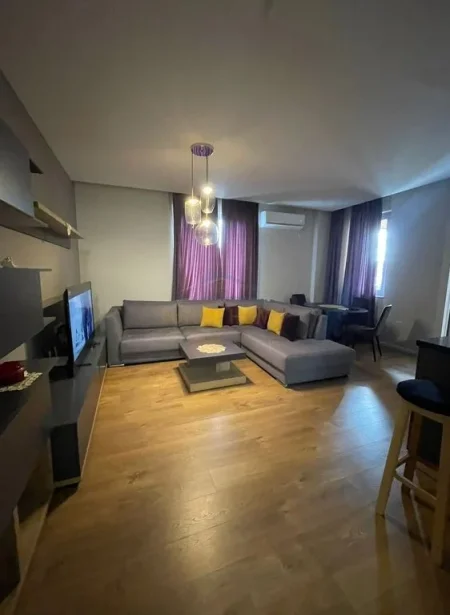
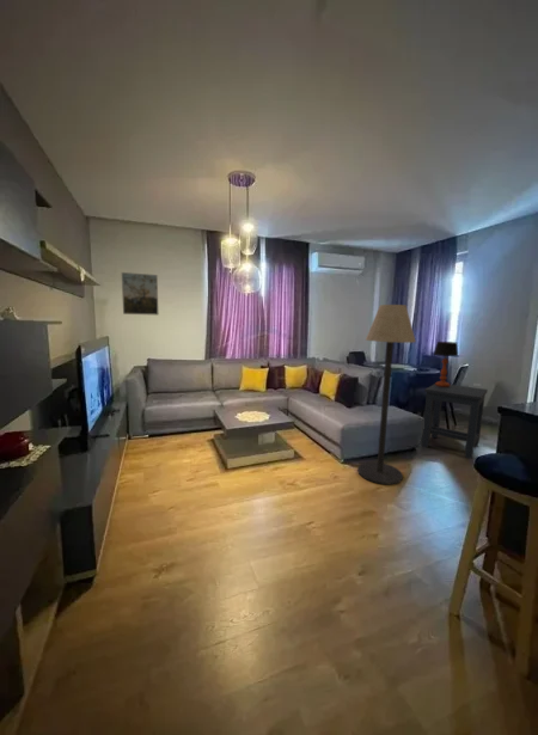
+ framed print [121,271,160,317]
+ table lamp [433,341,459,387]
+ side table [421,382,489,460]
+ floor lamp [356,304,417,486]
